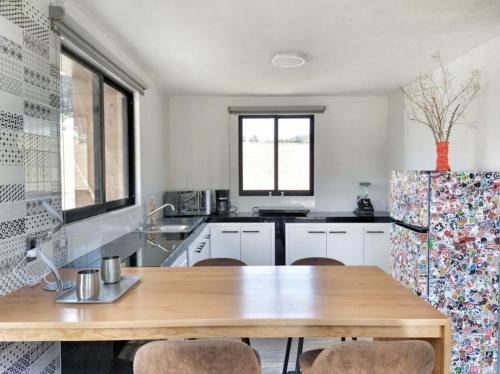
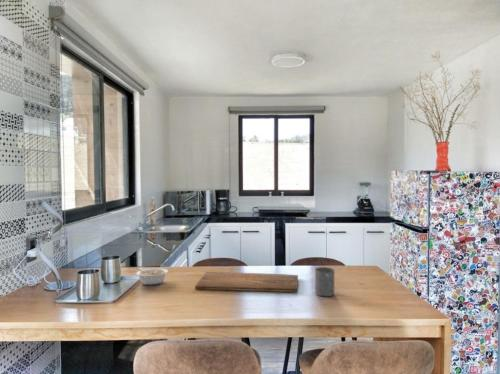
+ cutting board [194,271,299,293]
+ mug [314,266,336,297]
+ legume [134,267,169,286]
